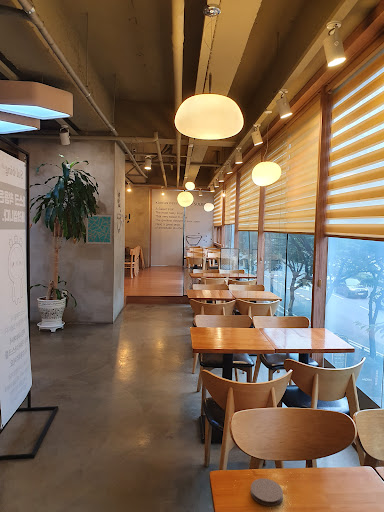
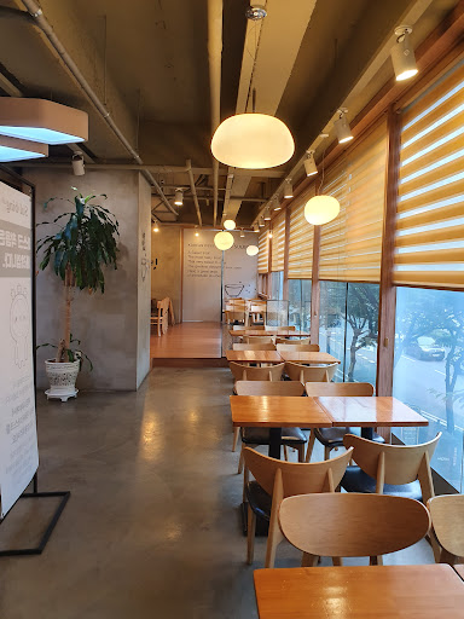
- coaster [250,477,284,507]
- wall art [86,213,113,246]
